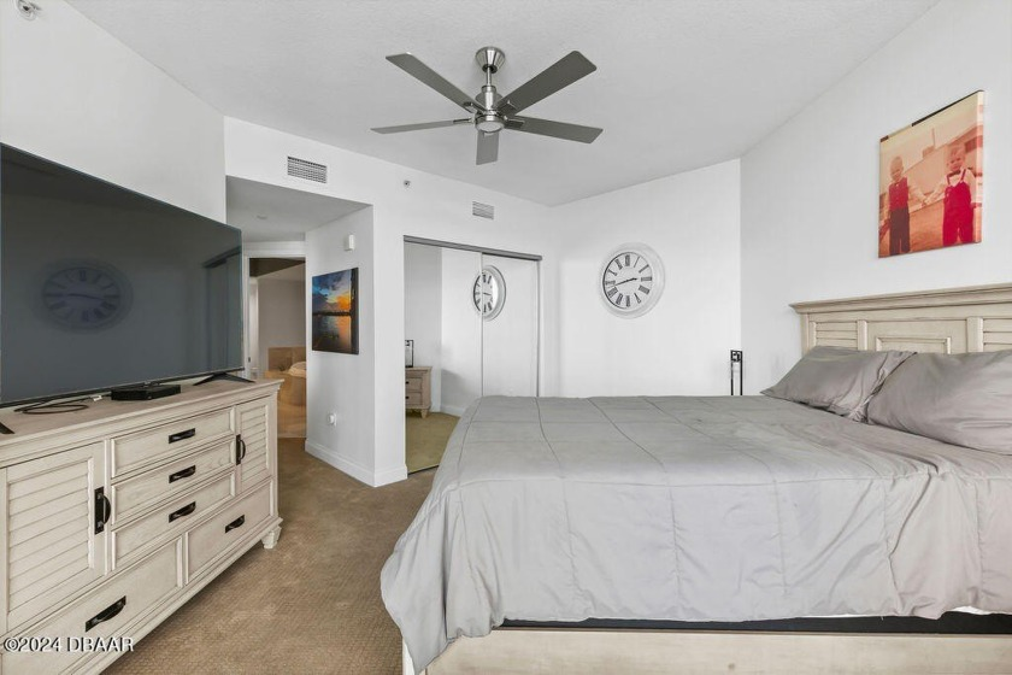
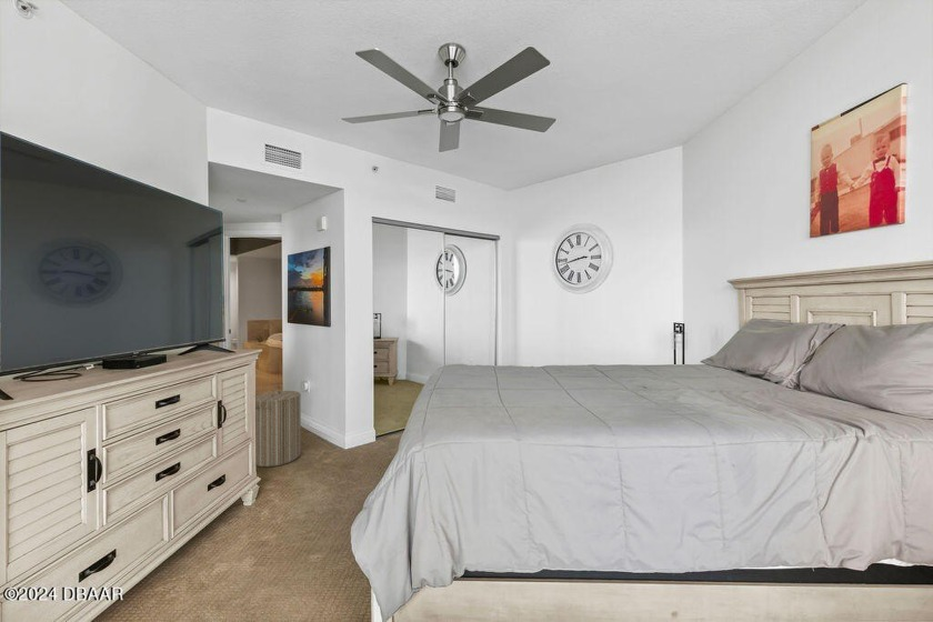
+ laundry hamper [254,384,302,468]
